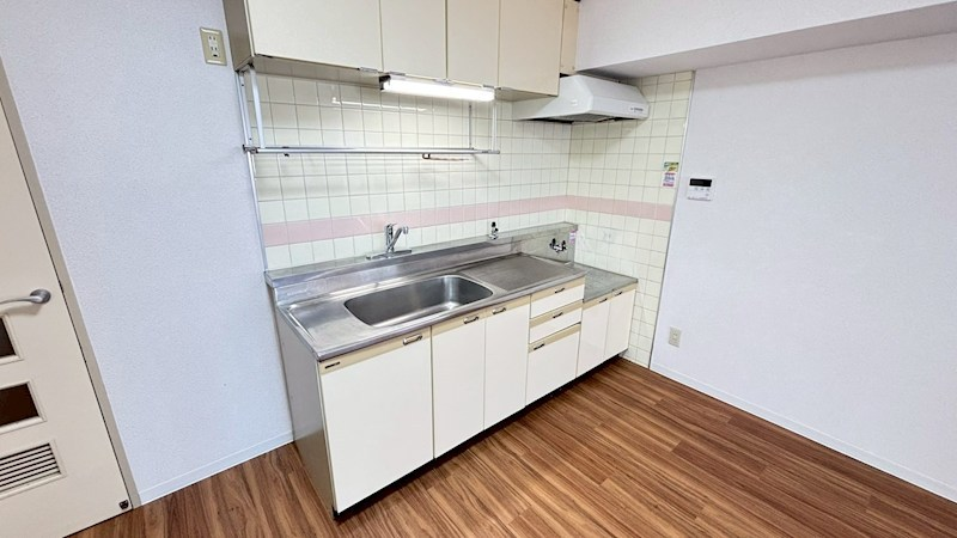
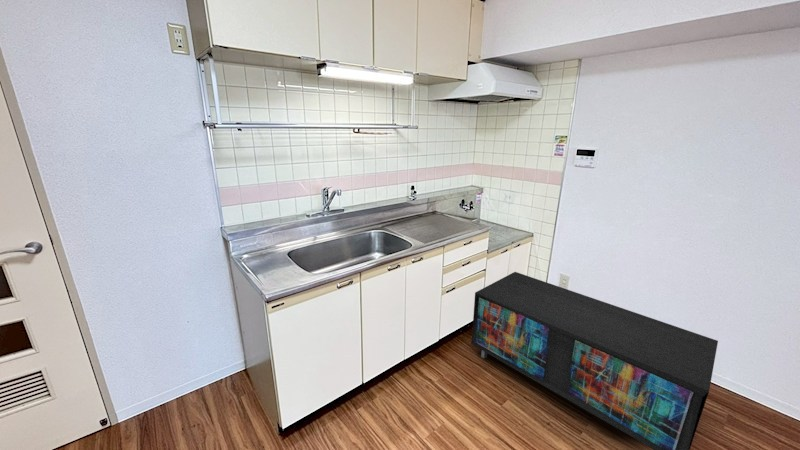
+ storage cabinet [471,271,719,450]
